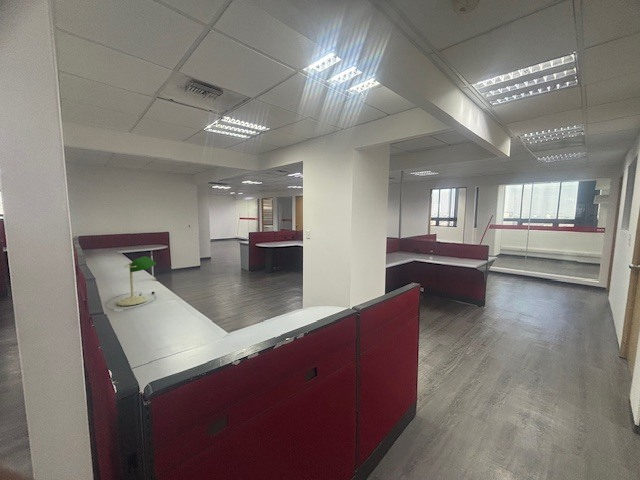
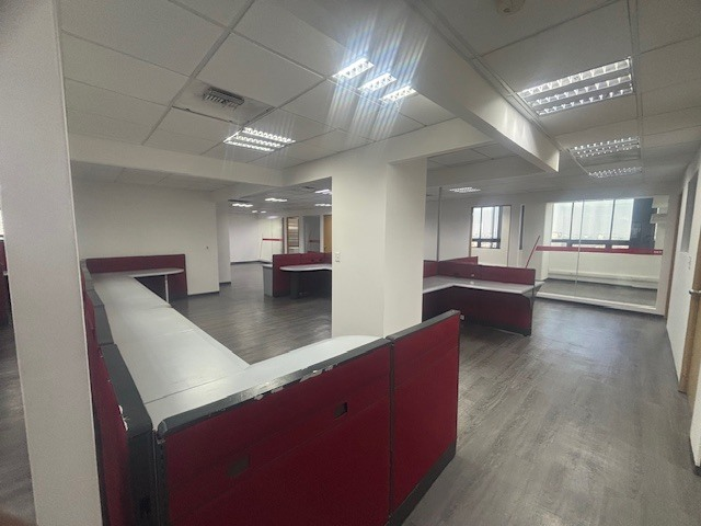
- desk lamp [105,255,157,311]
